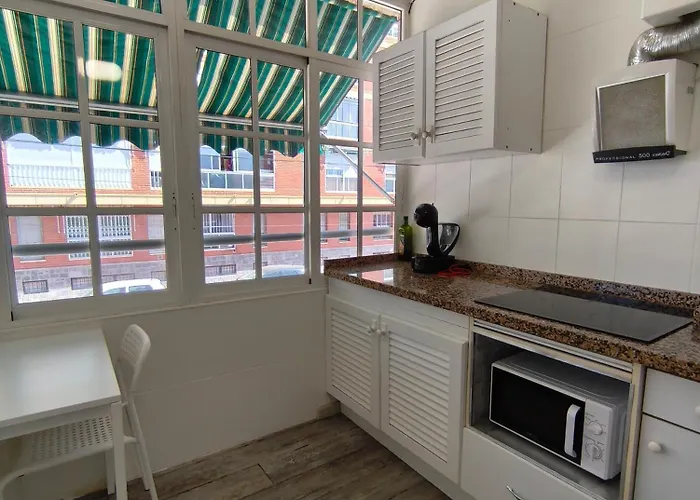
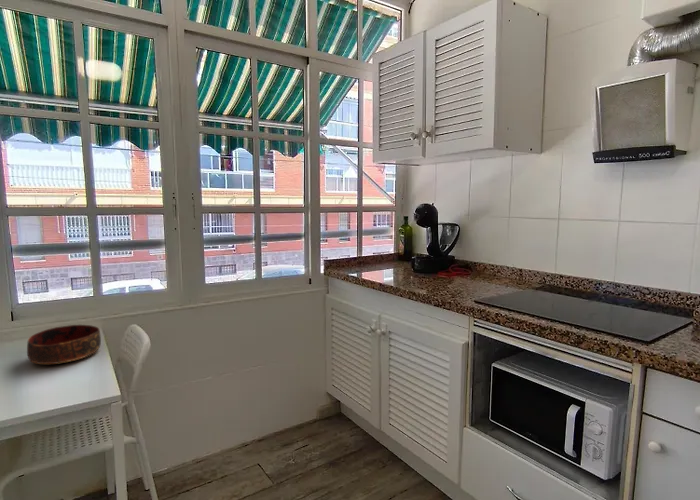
+ bowl [26,324,102,365]
